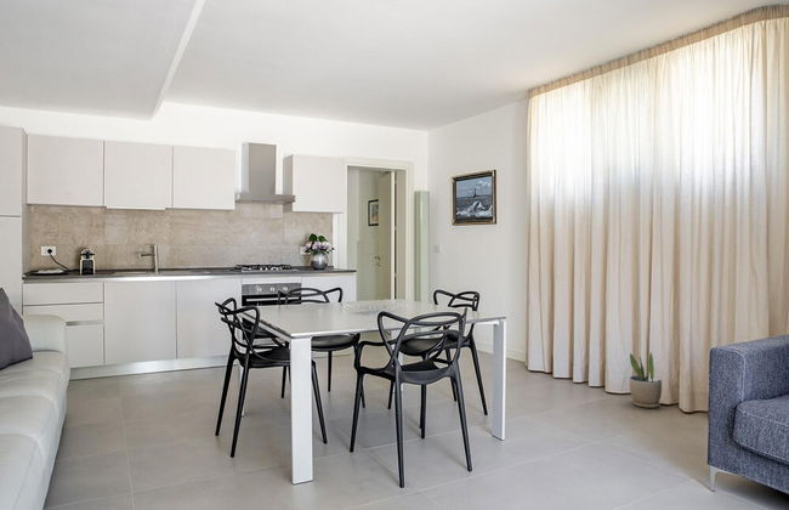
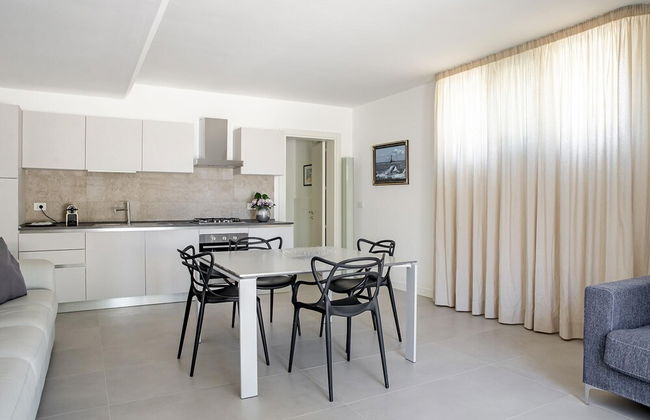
- potted plant [628,351,663,409]
